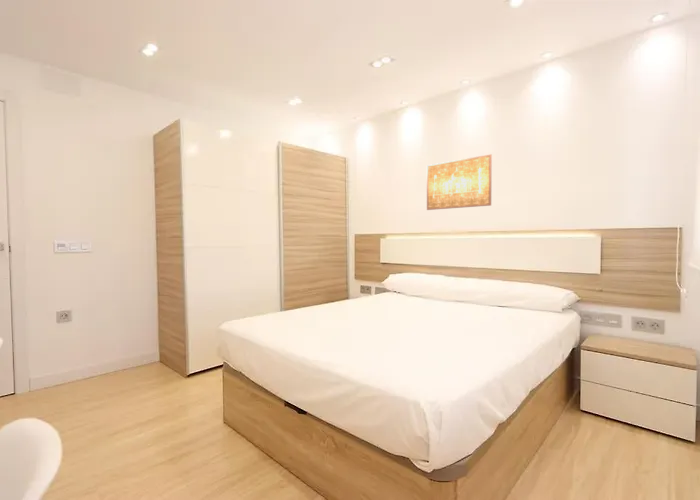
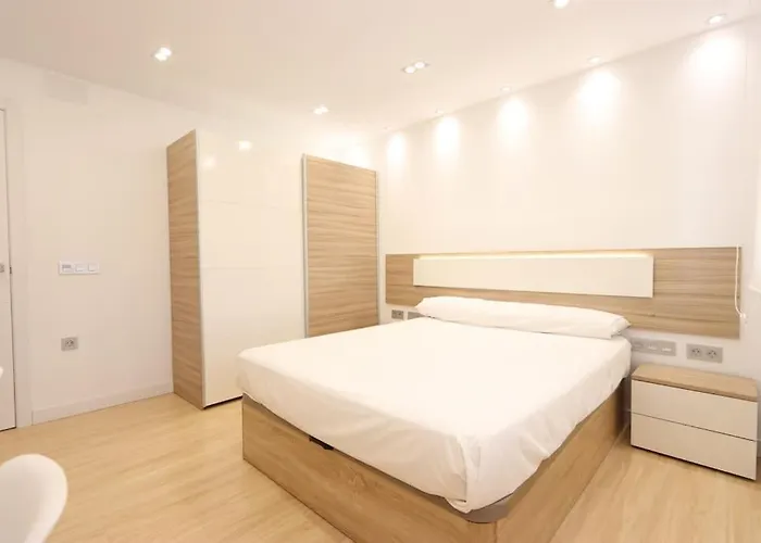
- wall art [426,153,493,211]
